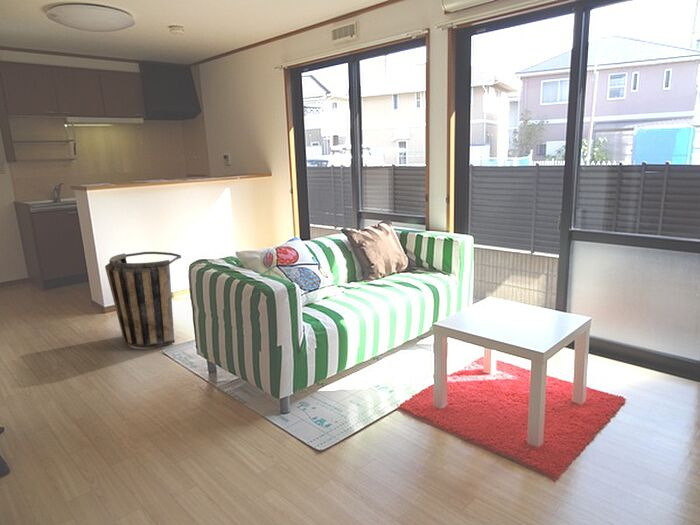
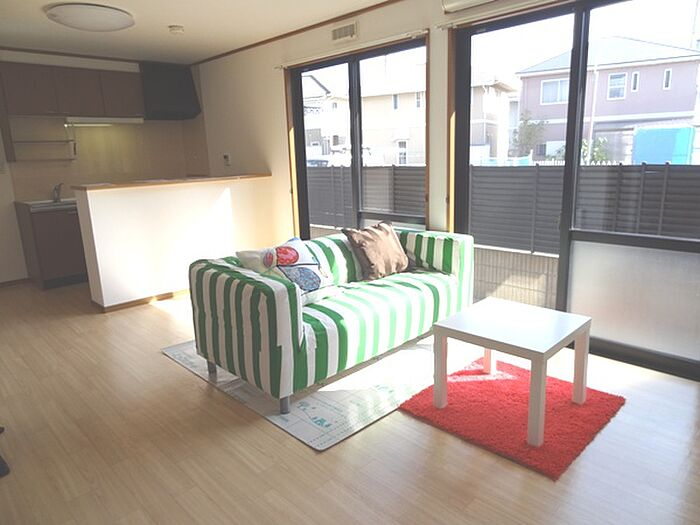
- basket [104,251,182,349]
